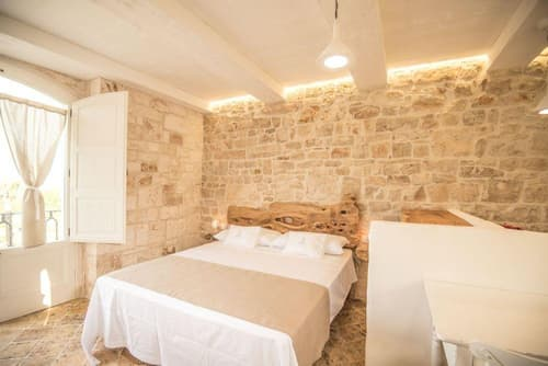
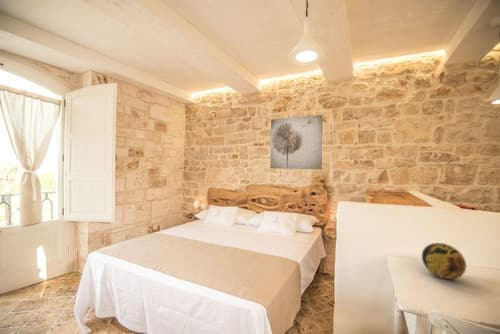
+ wall art [269,114,323,170]
+ decorative orb [421,242,467,280]
